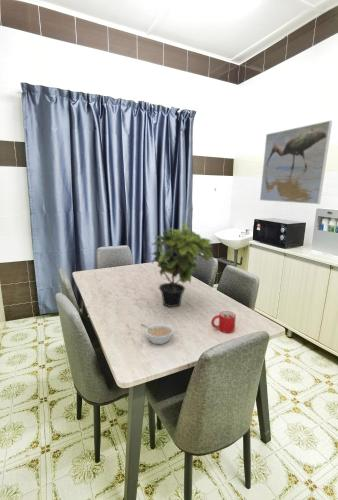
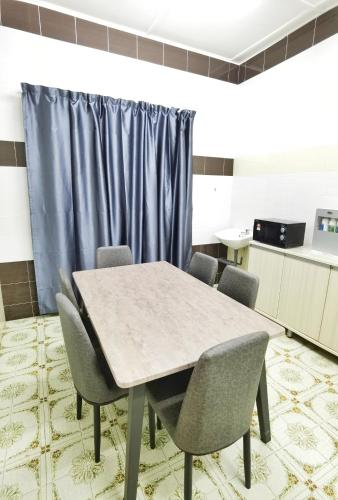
- legume [140,322,176,345]
- mug [210,310,237,334]
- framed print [259,120,333,205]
- potted plant [150,221,214,308]
